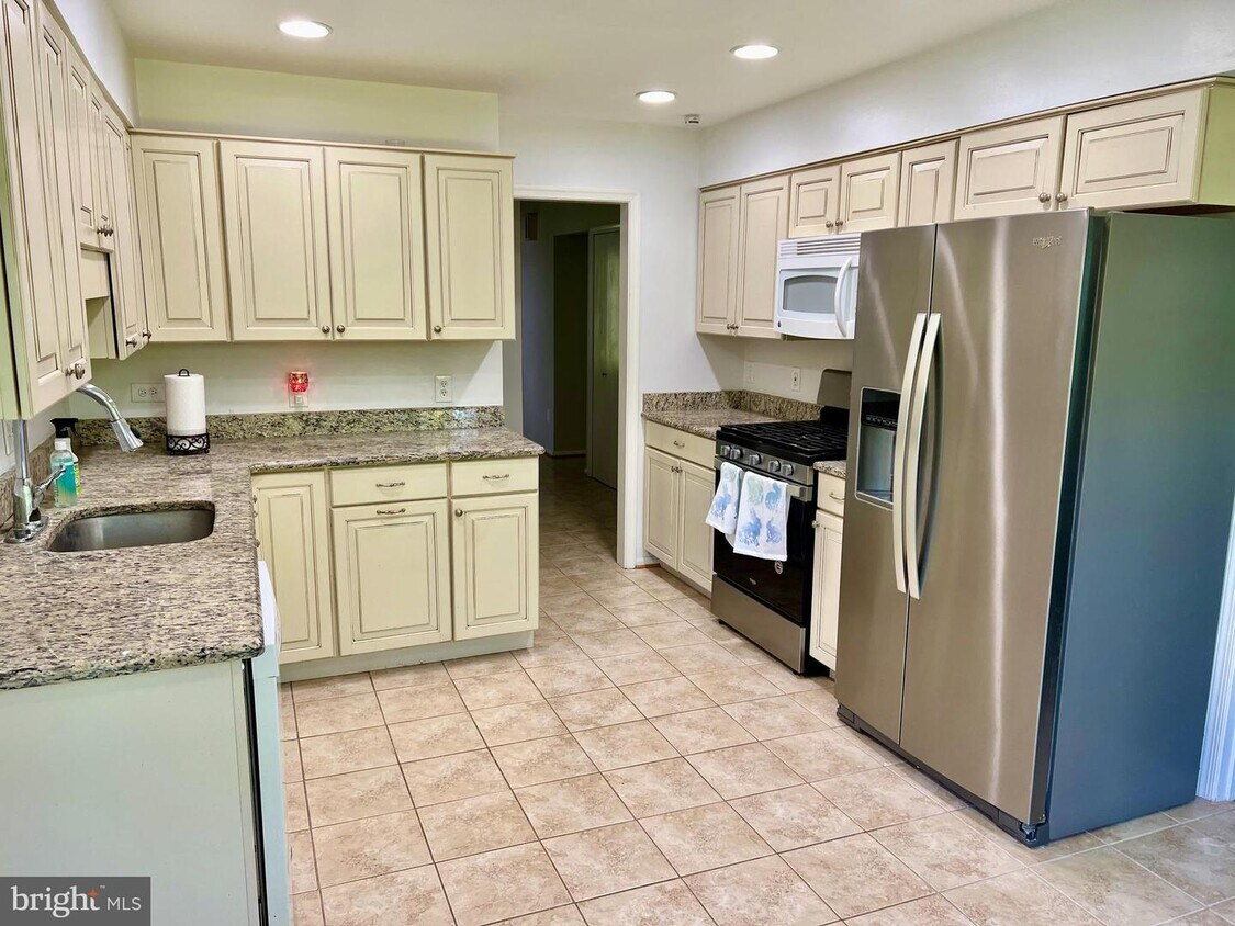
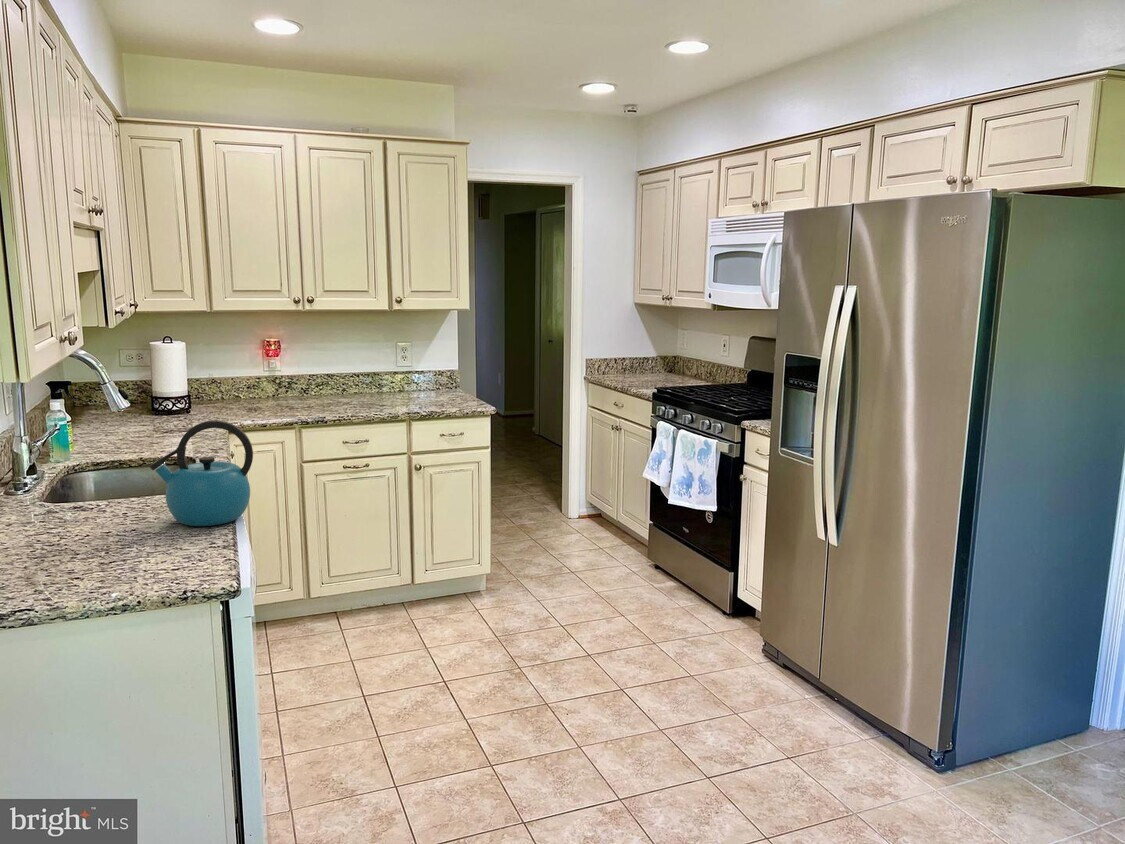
+ kettle [148,419,254,527]
